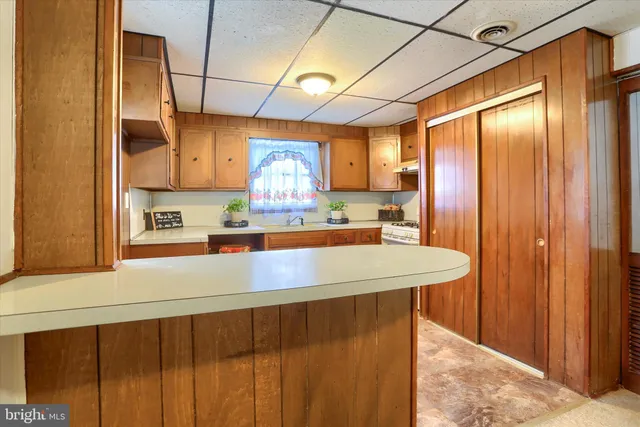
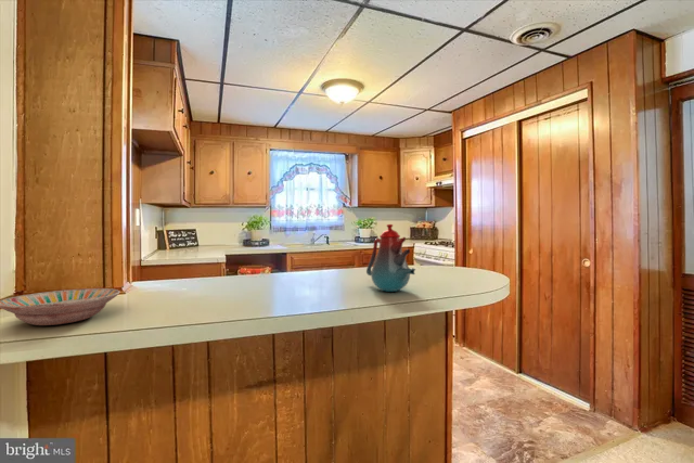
+ teakettle [365,223,416,293]
+ bowl [0,287,120,326]
